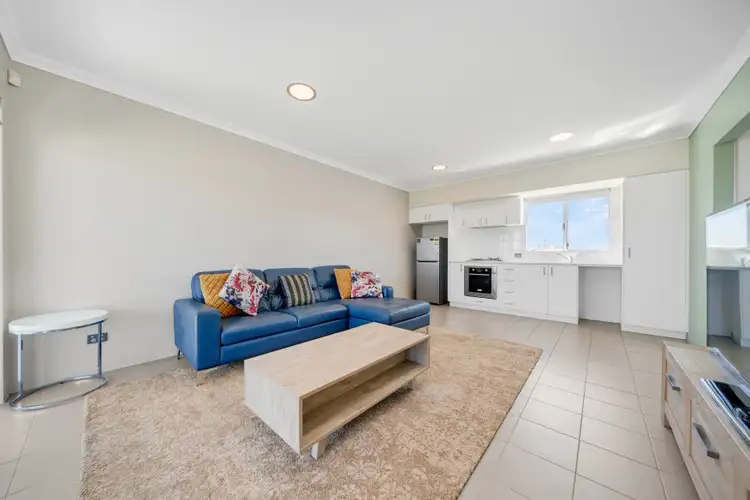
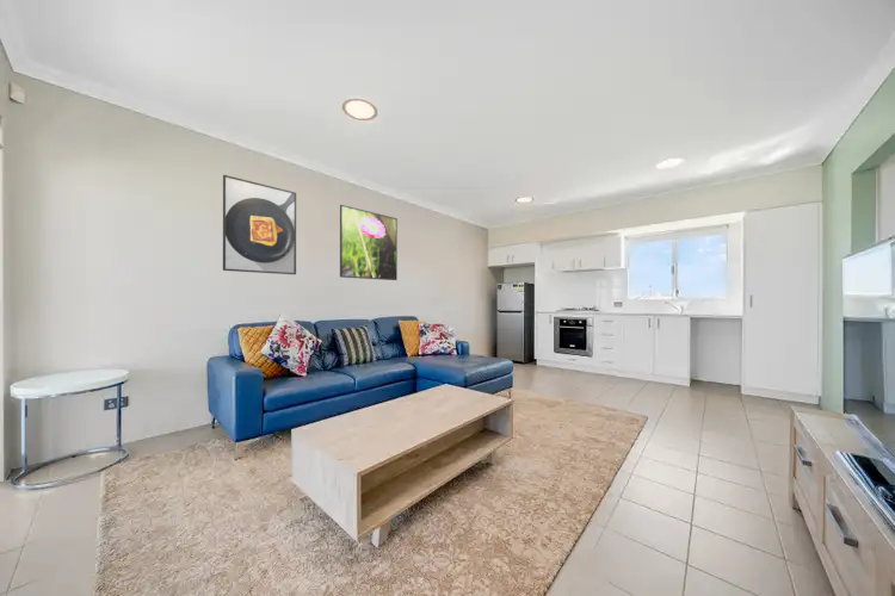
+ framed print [222,174,297,275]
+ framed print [339,204,399,281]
